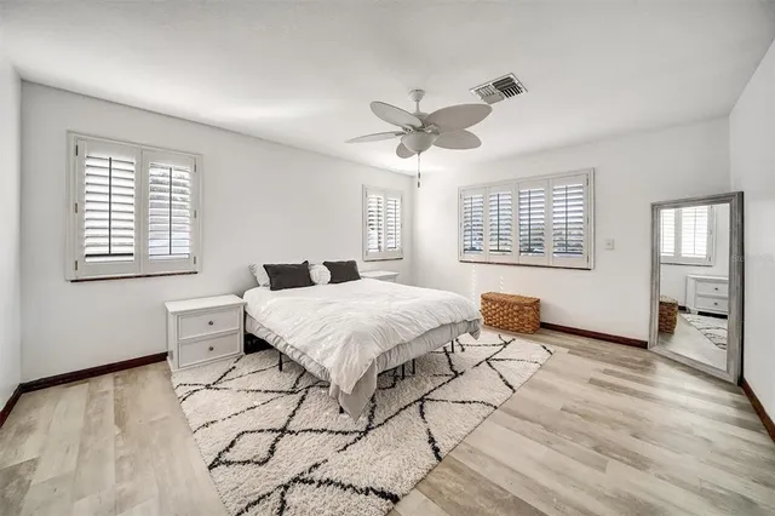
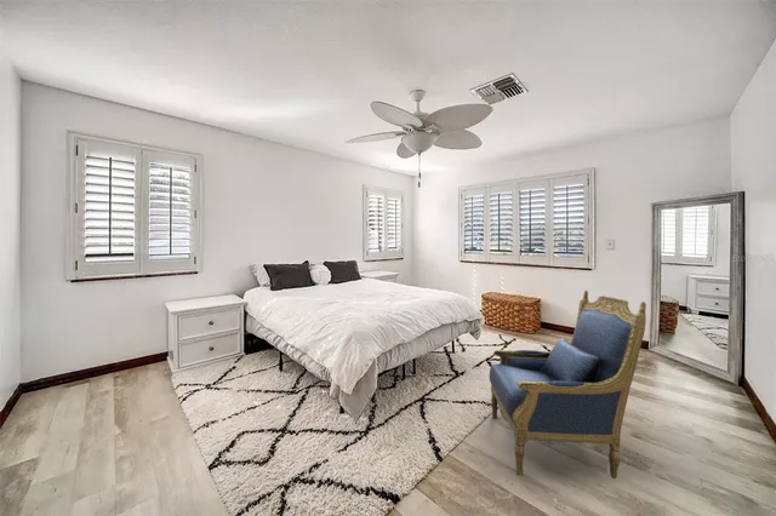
+ armchair [489,289,647,480]
